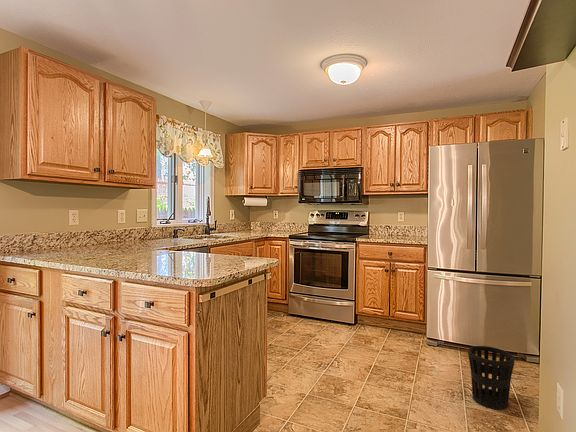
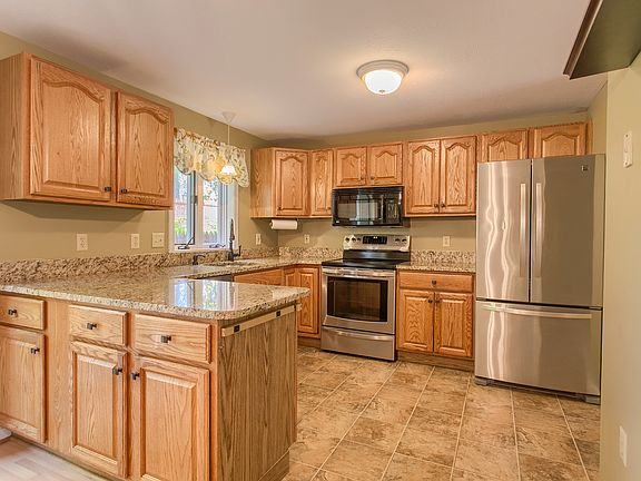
- wastebasket [467,345,516,411]
